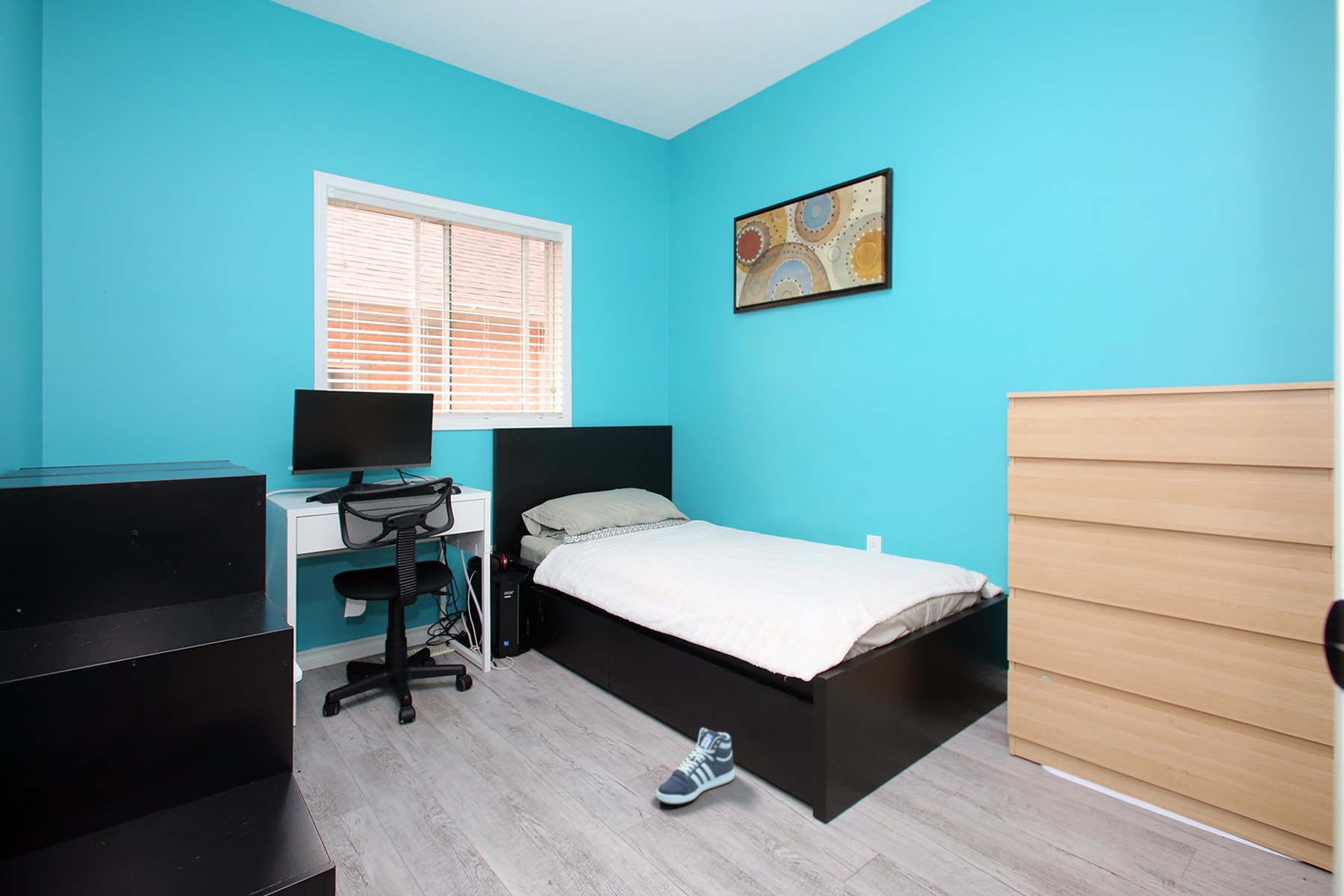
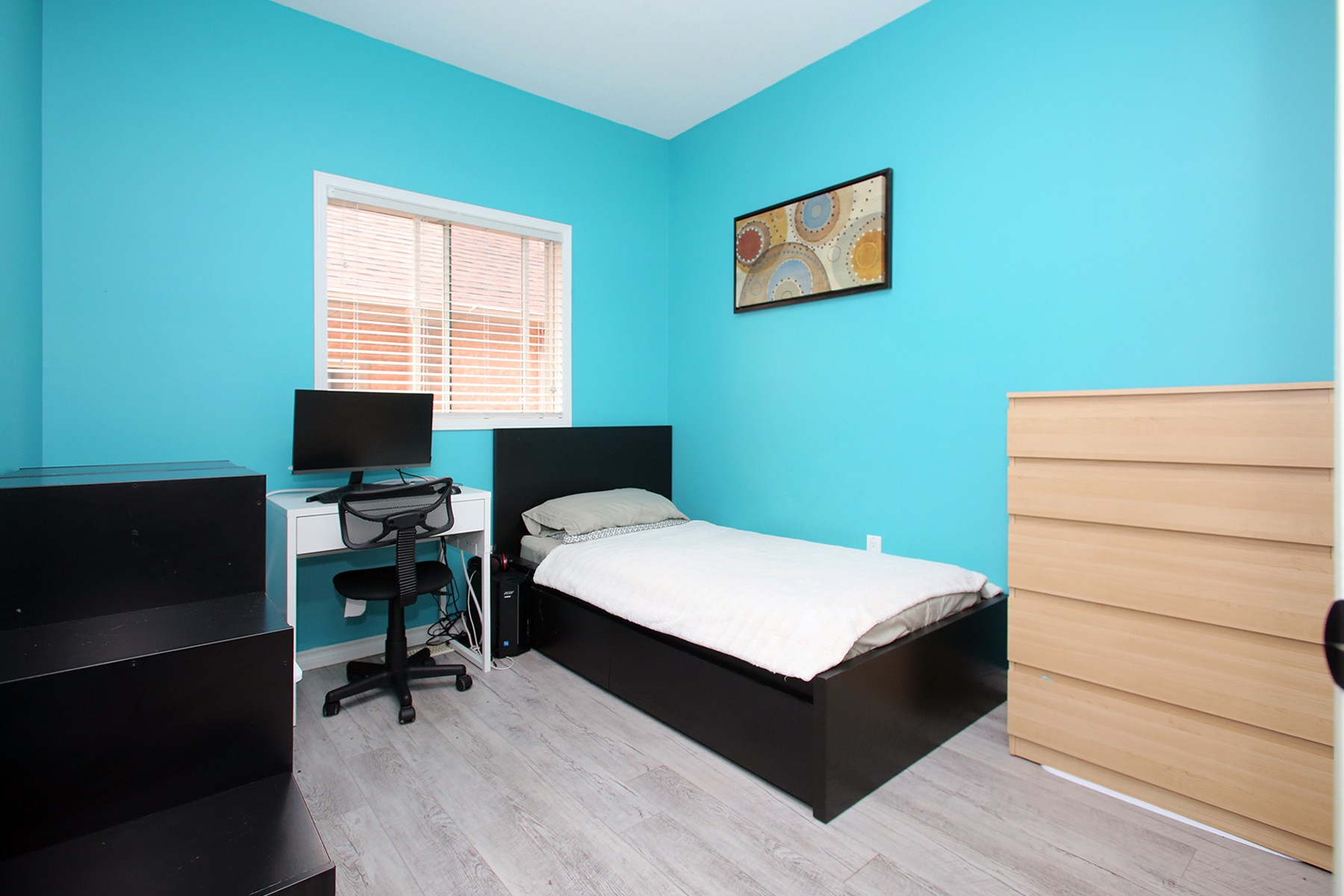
- sneaker [656,727,735,805]
